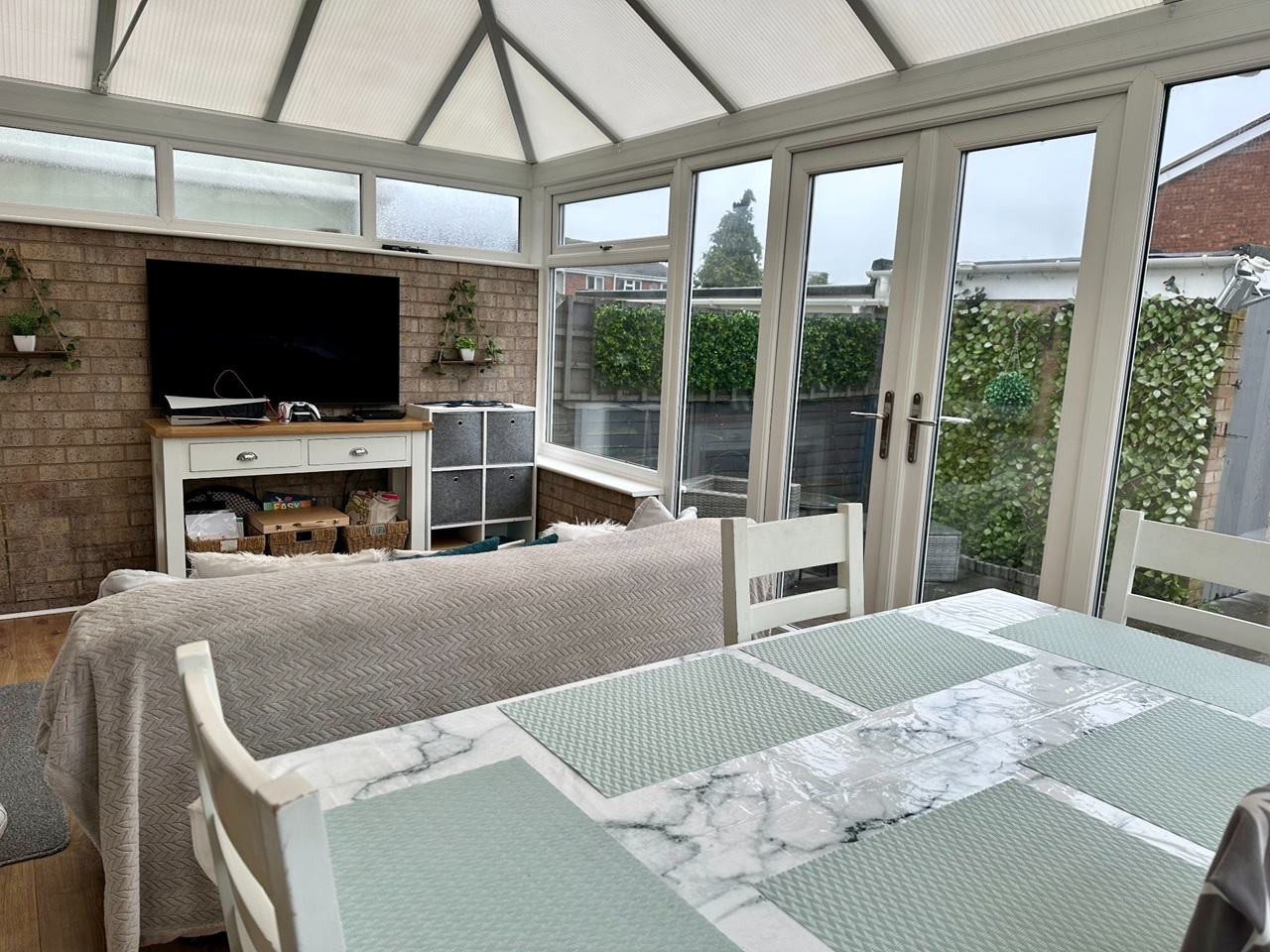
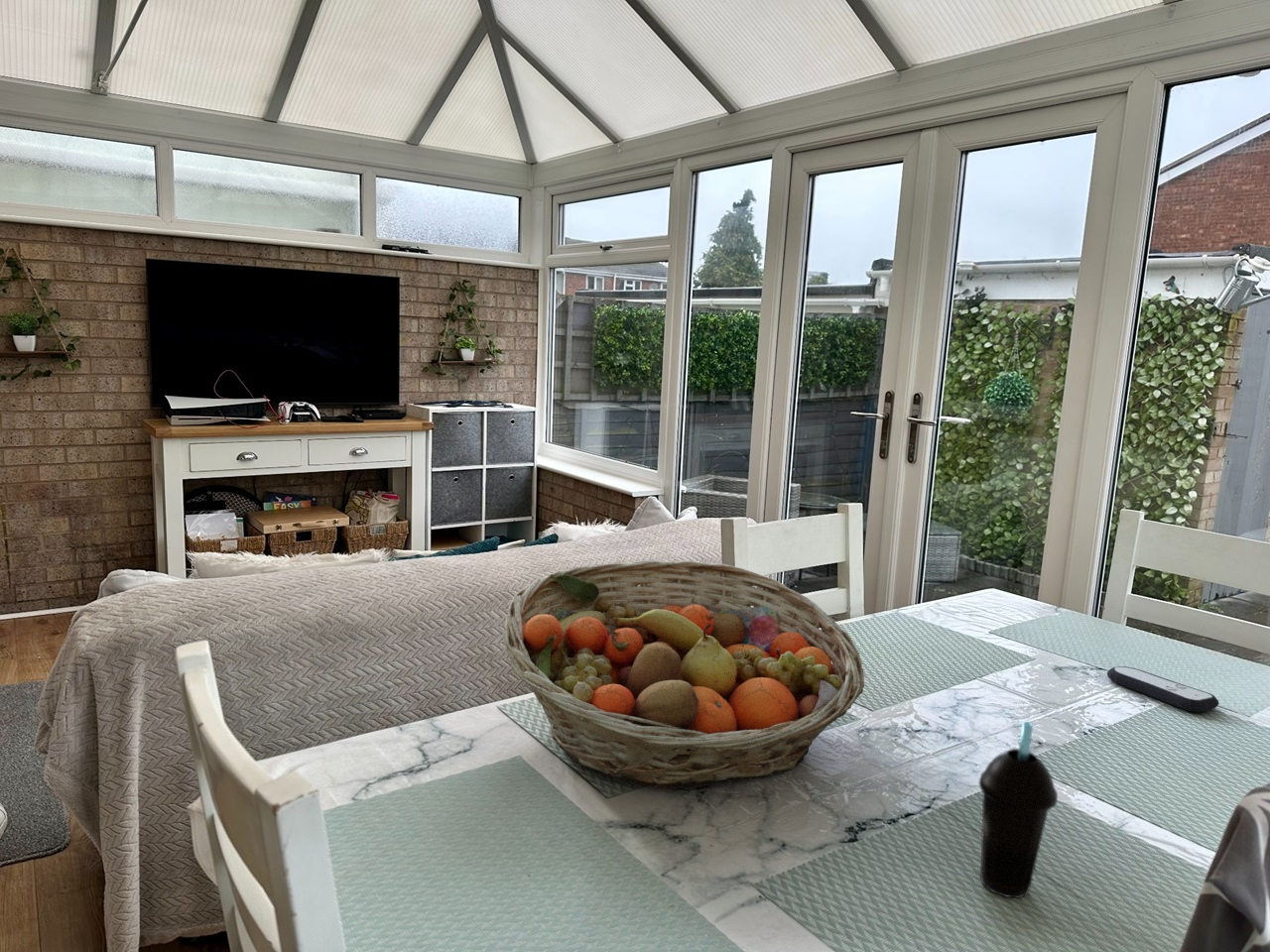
+ remote control [1106,665,1220,713]
+ fruit basket [503,559,865,789]
+ cup [978,721,1059,898]
